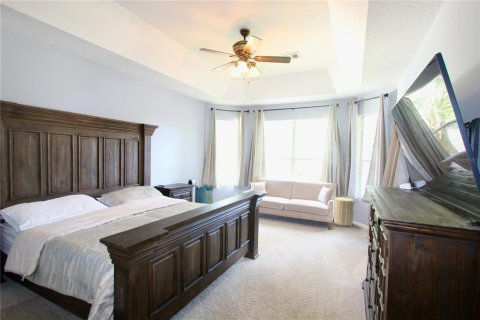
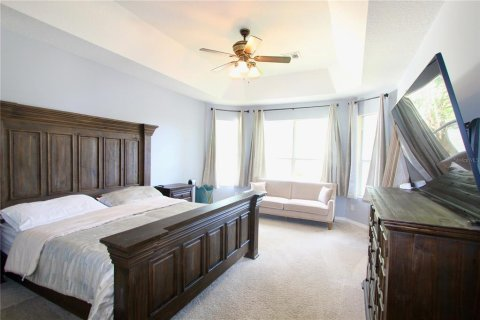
- laundry hamper [333,195,355,227]
